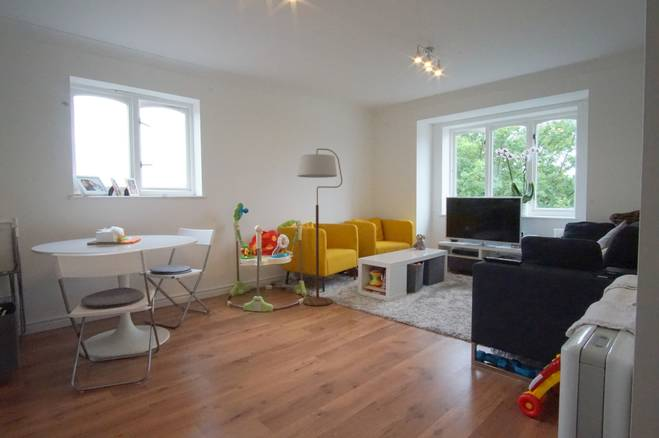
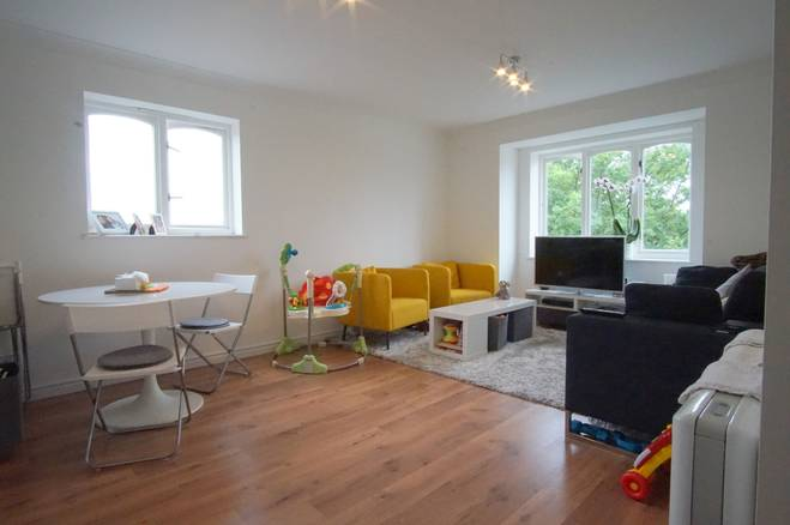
- floor lamp [296,148,343,307]
